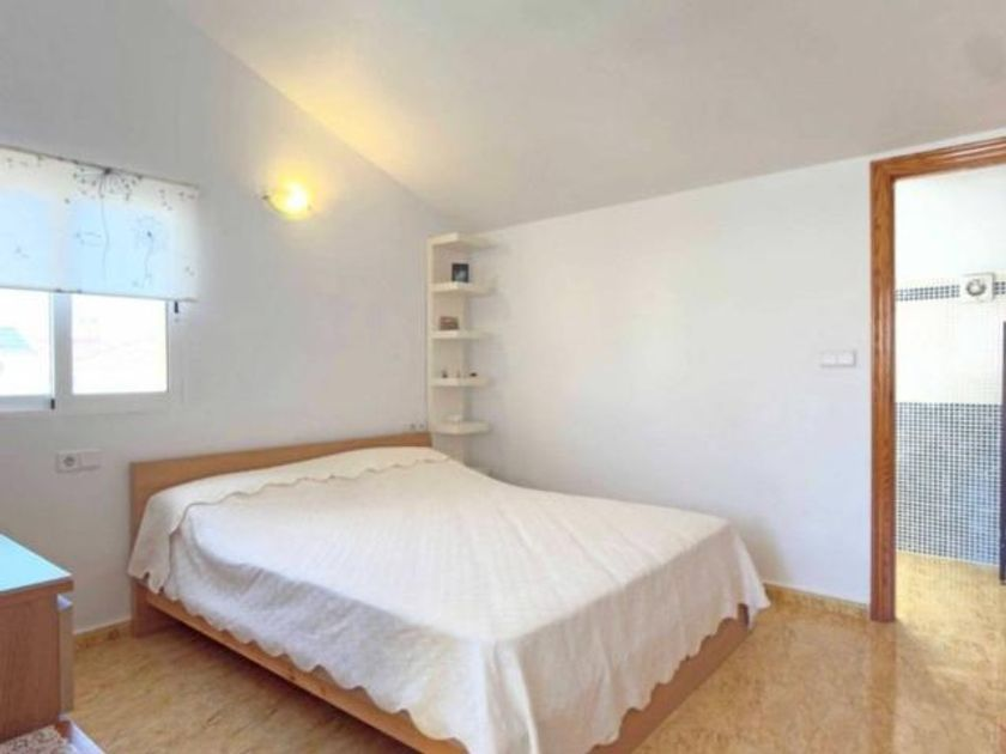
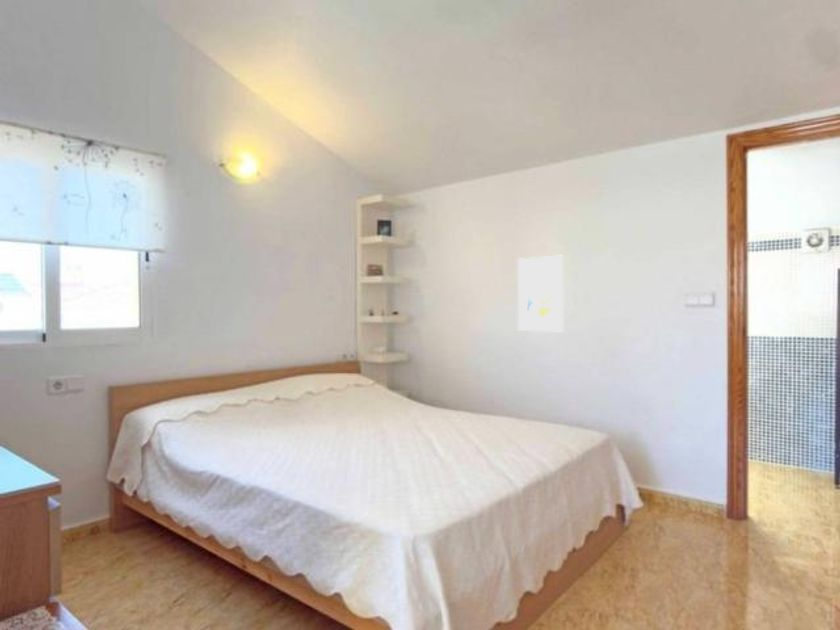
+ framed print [517,255,564,332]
